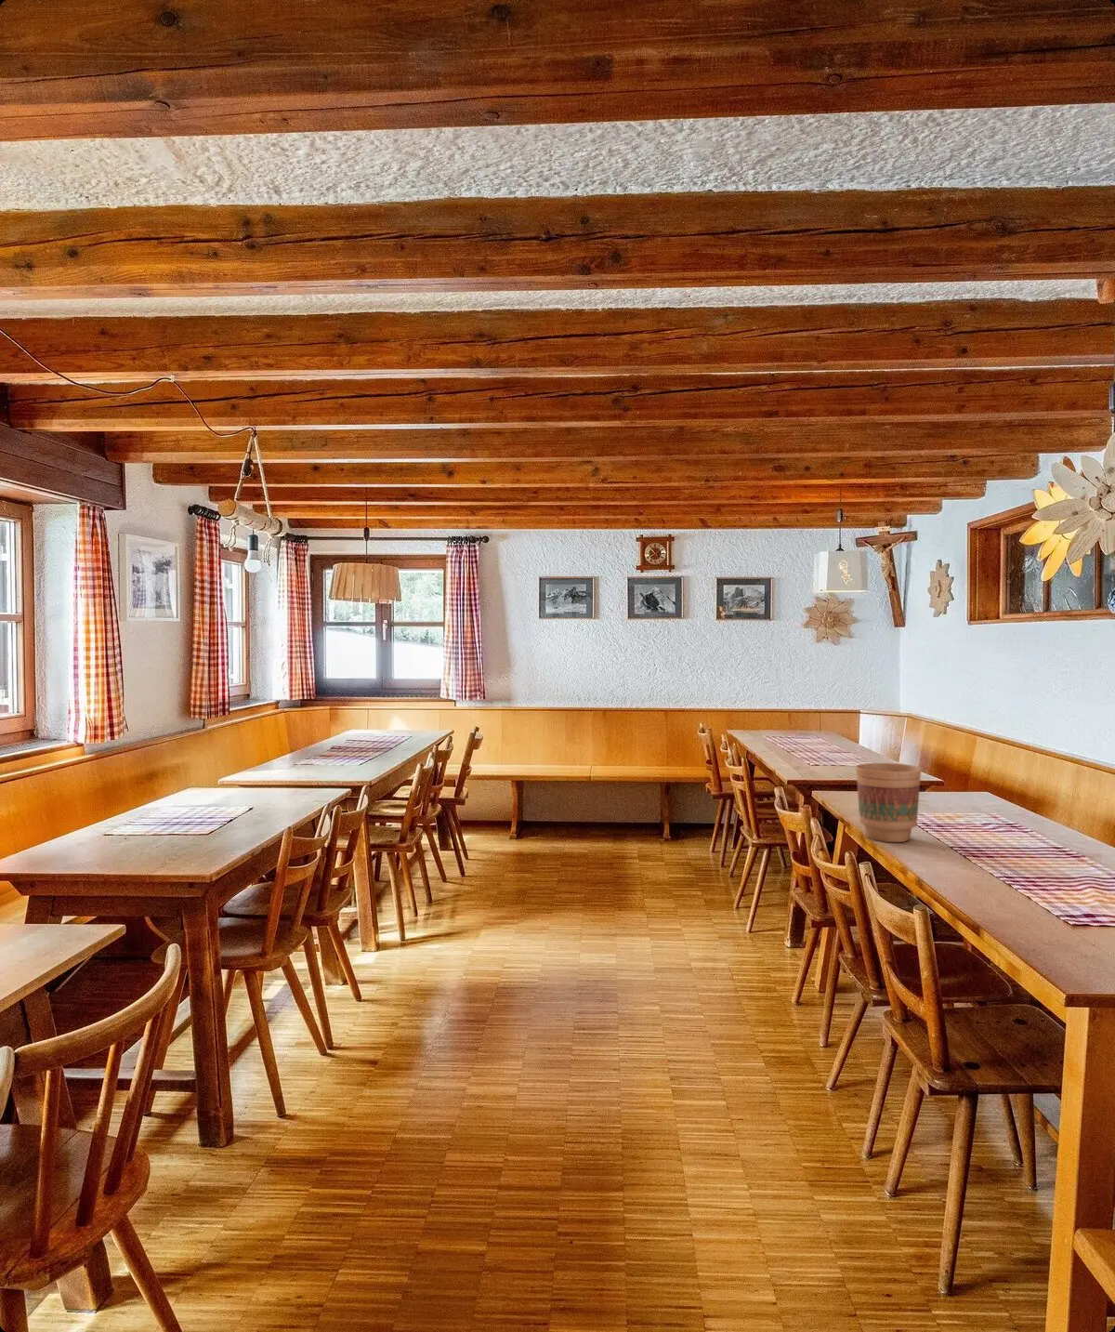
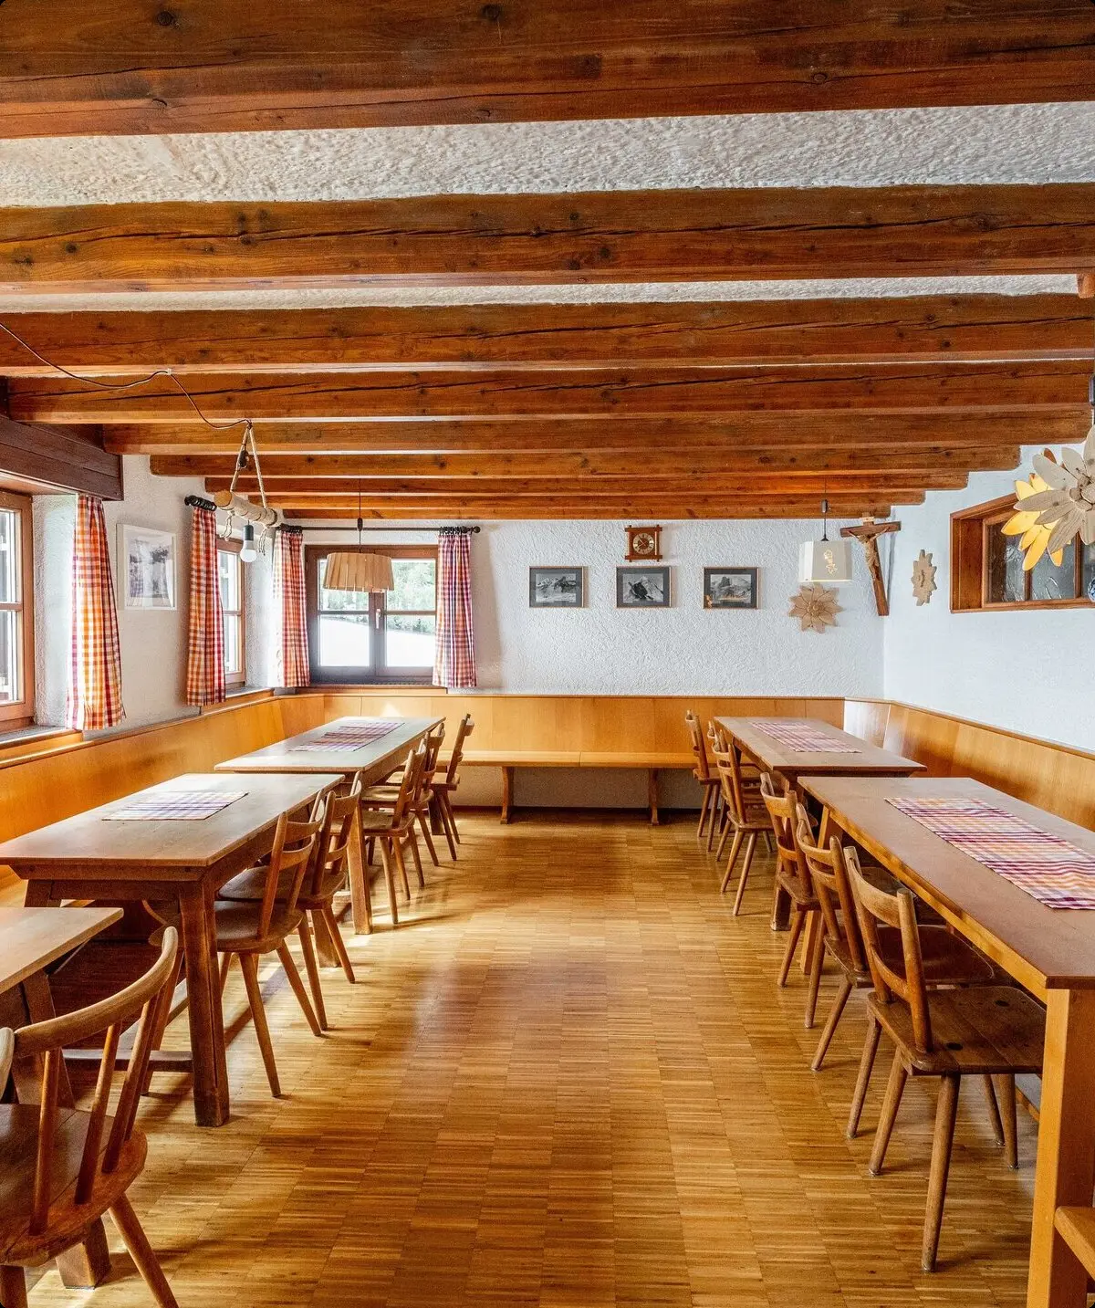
- flower pot [855,762,923,843]
